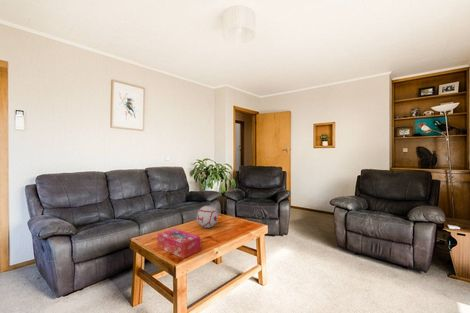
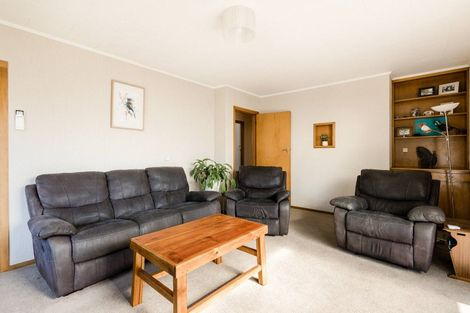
- tissue box [157,228,201,259]
- decorative ball [196,205,219,229]
